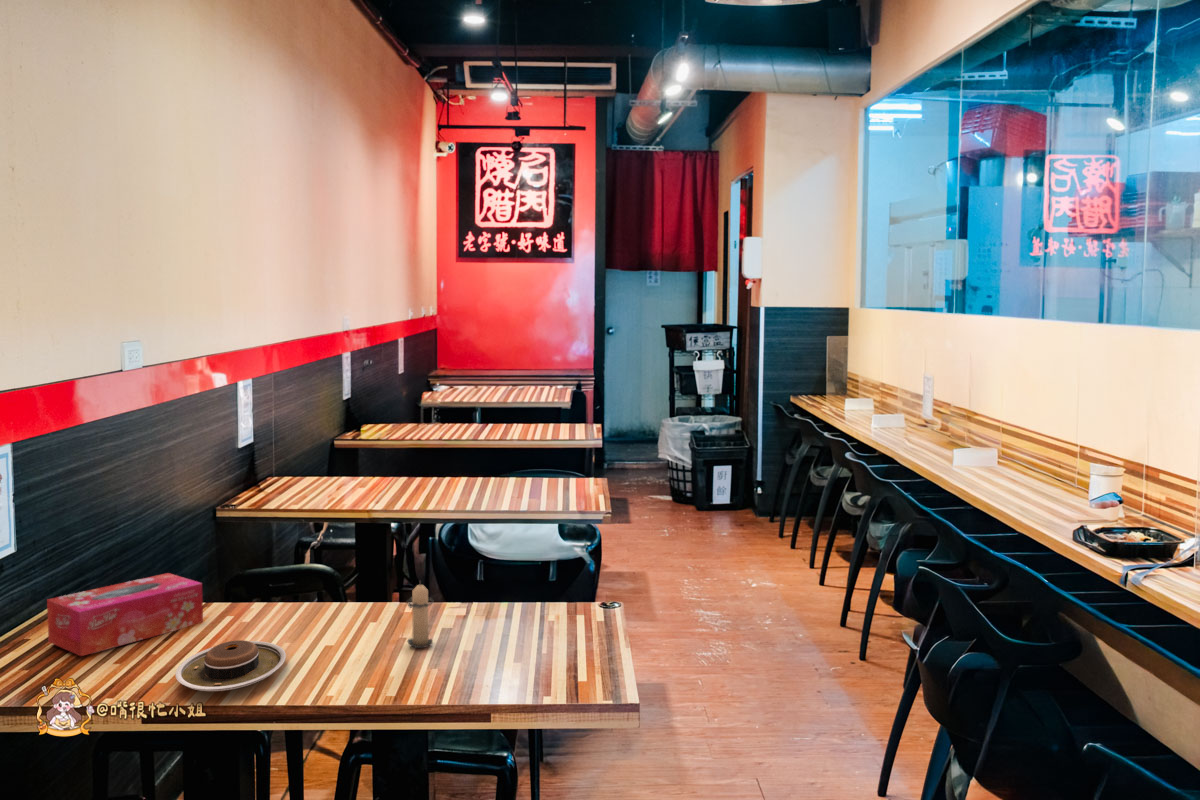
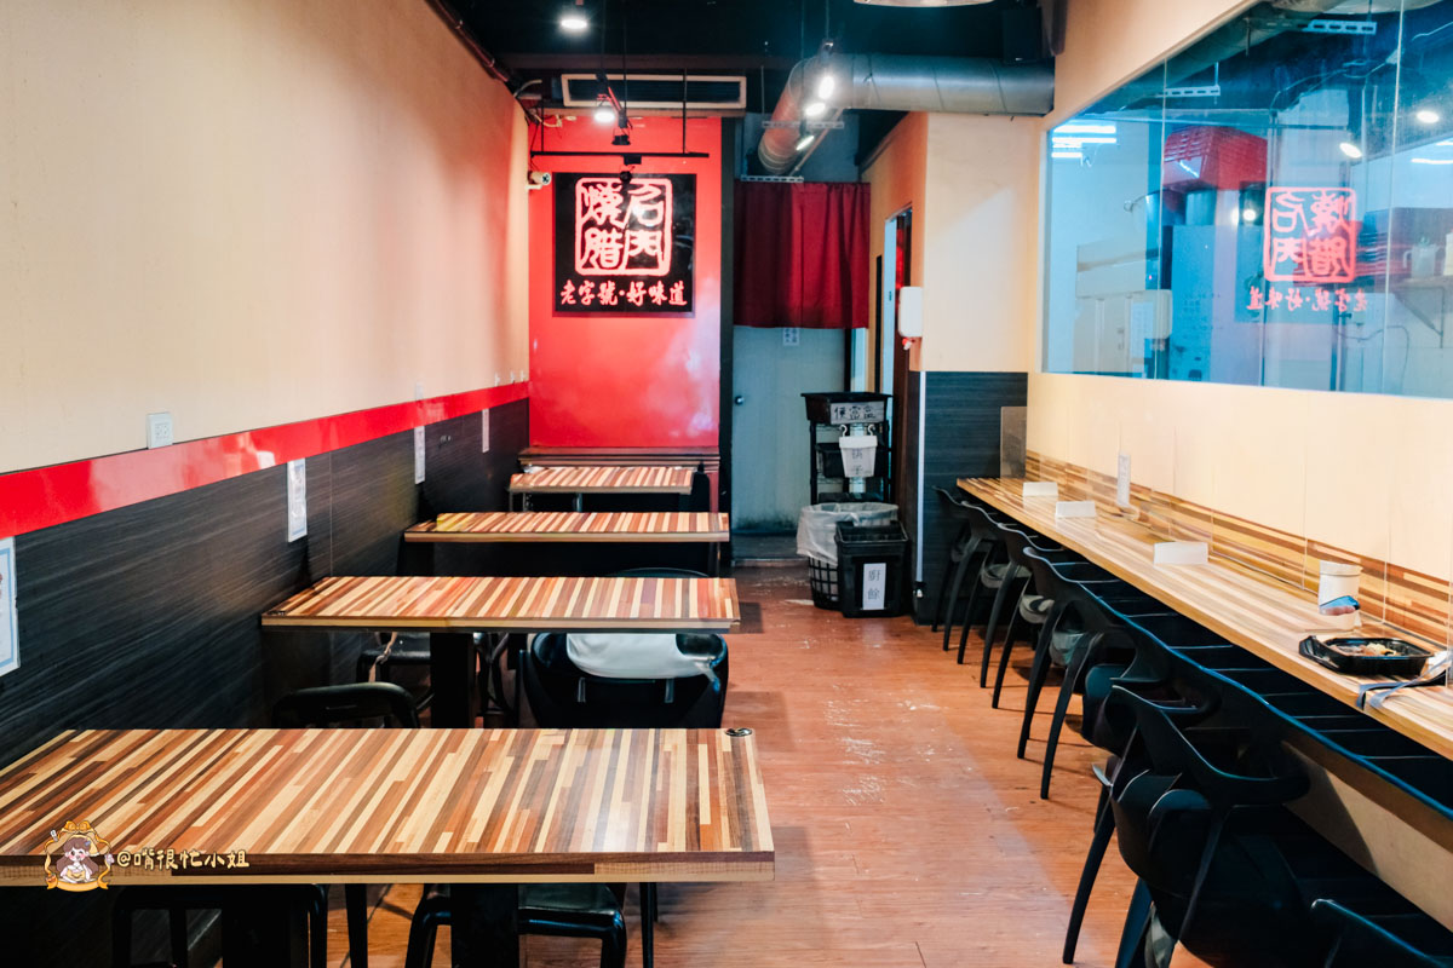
- plate [175,639,287,693]
- candle [405,579,435,649]
- tissue box [46,572,204,657]
